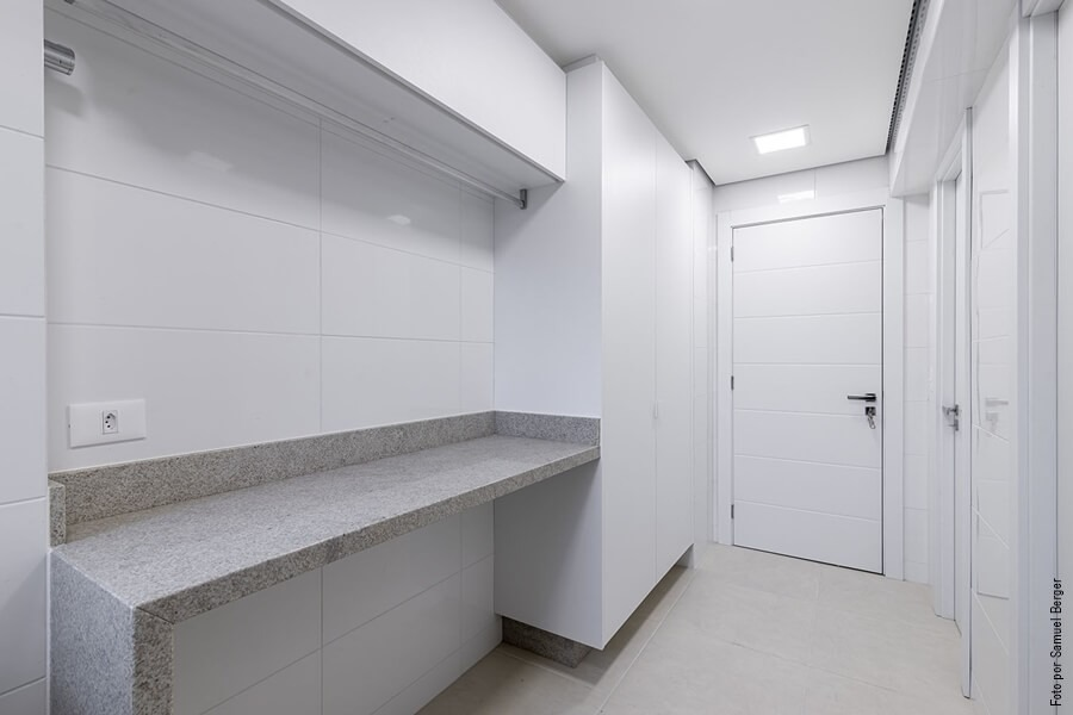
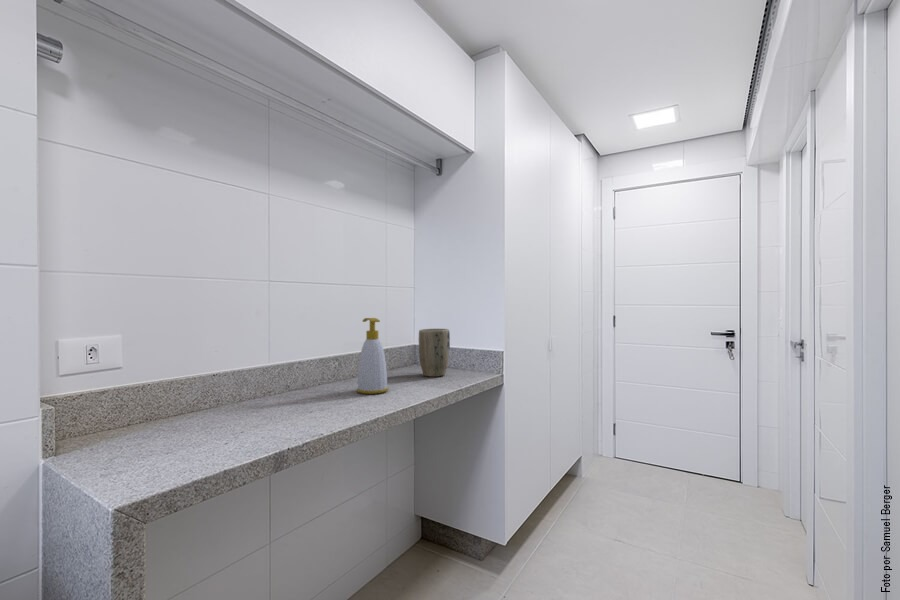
+ soap bottle [356,317,389,395]
+ plant pot [418,328,451,378]
